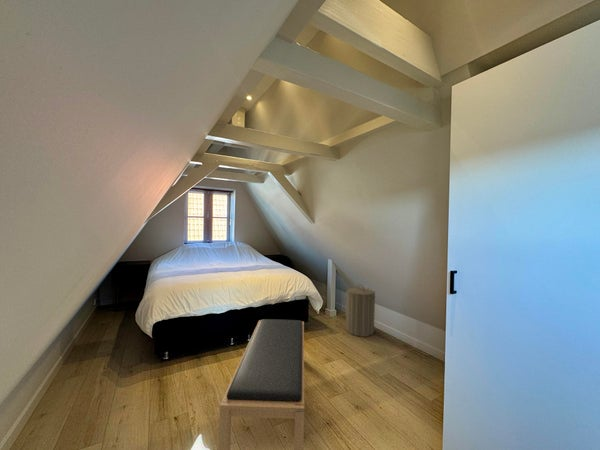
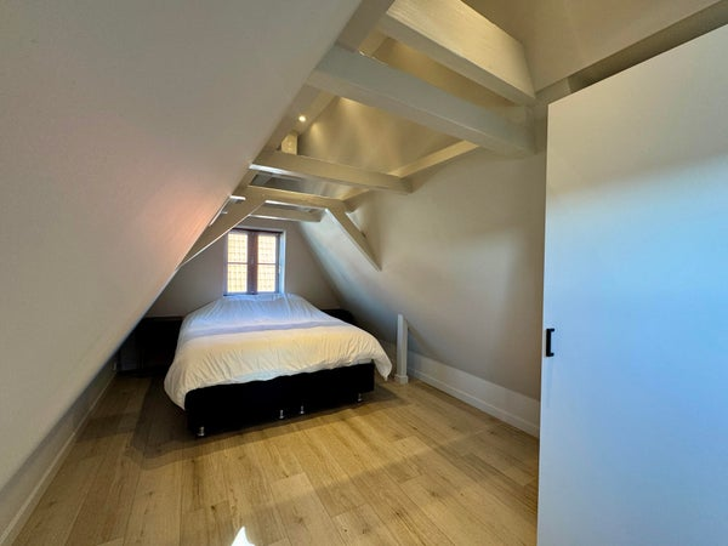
- laundry hamper [345,283,376,338]
- bench [218,318,305,450]
